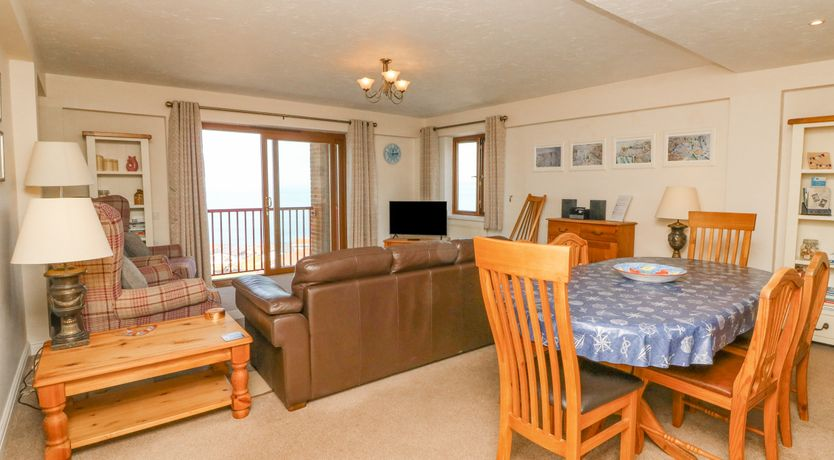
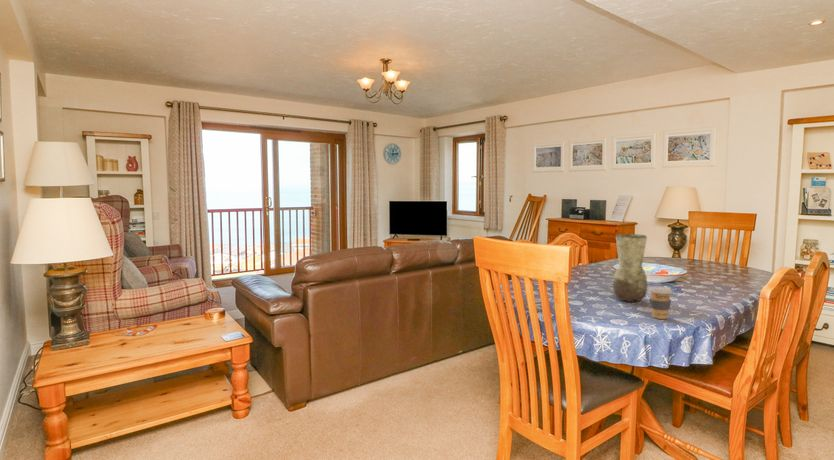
+ vase [612,233,649,303]
+ coffee cup [647,286,674,320]
